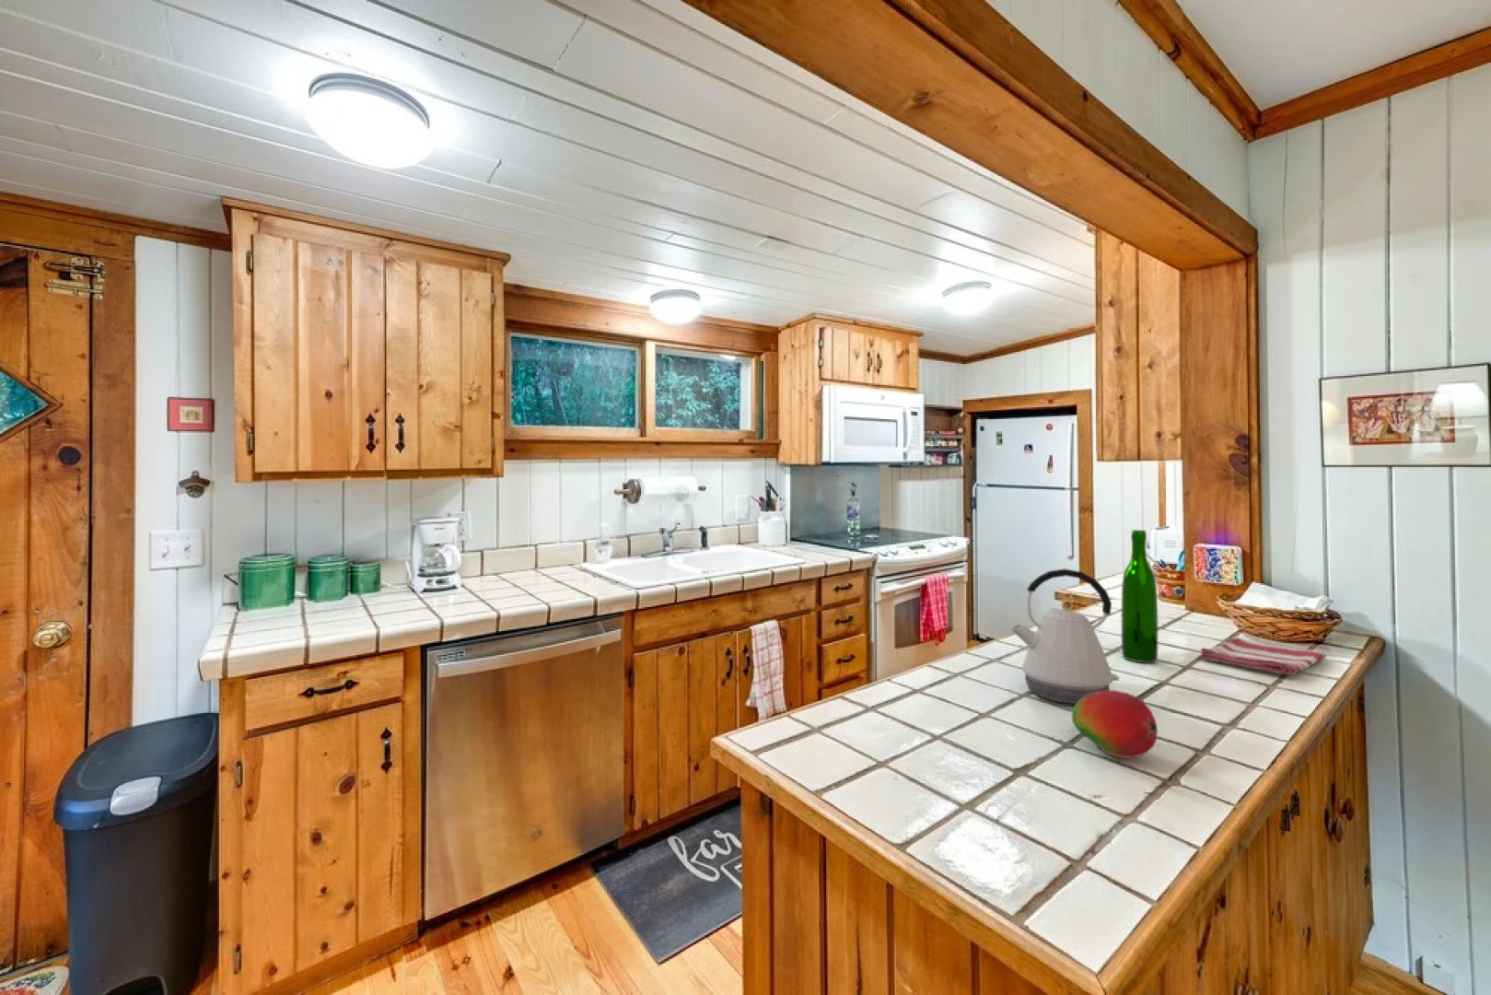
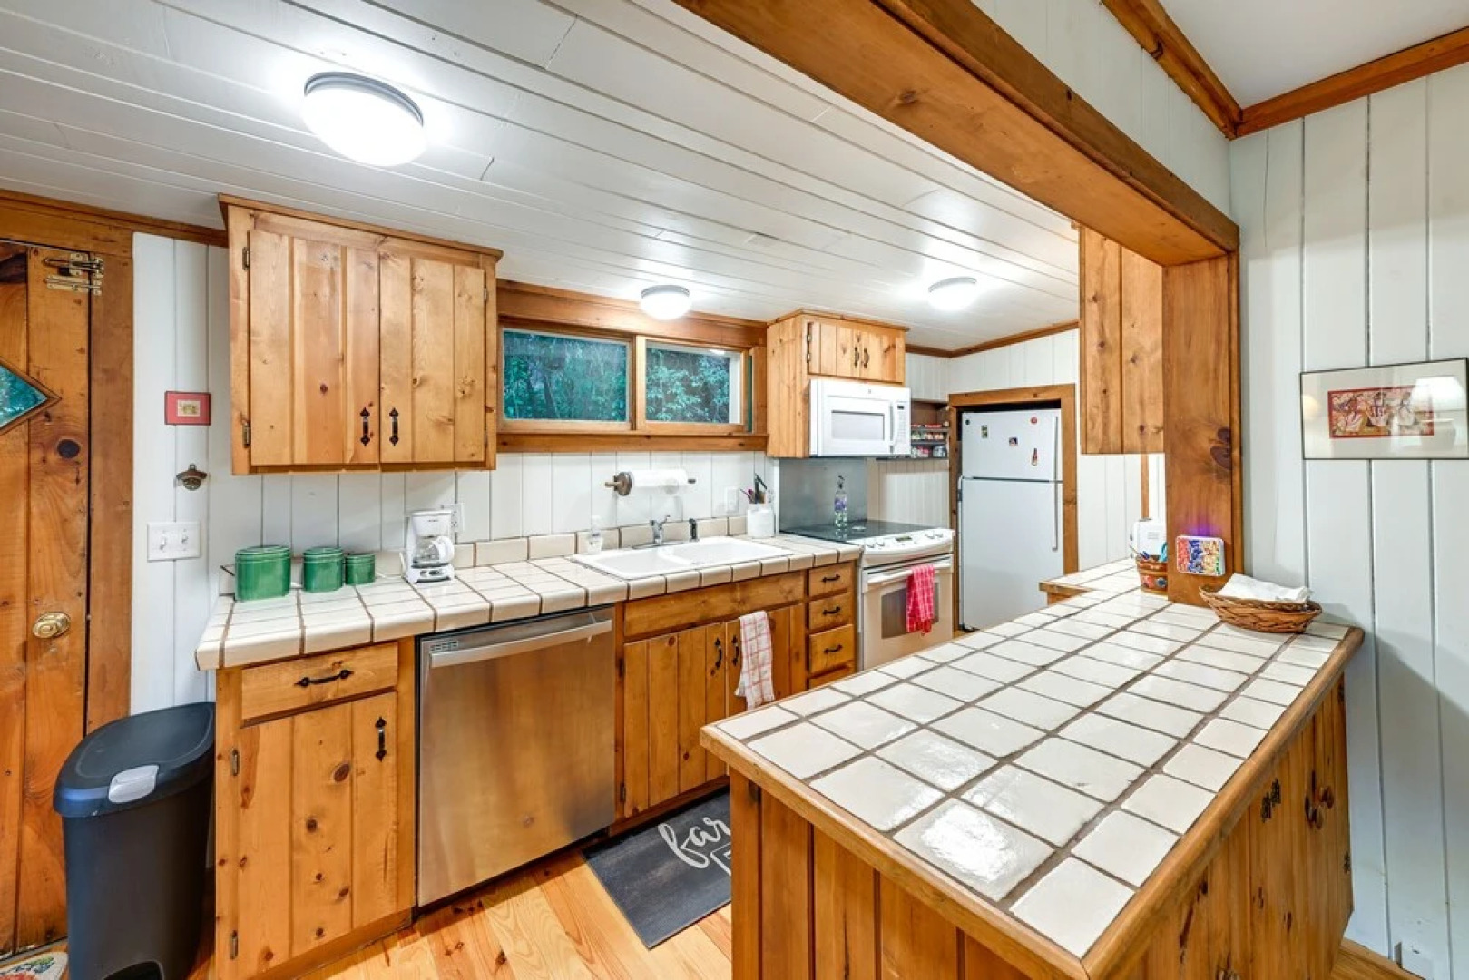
- wine bottle [1120,529,1159,663]
- kettle [1009,567,1120,705]
- dish towel [1198,636,1328,676]
- fruit [1071,690,1159,758]
